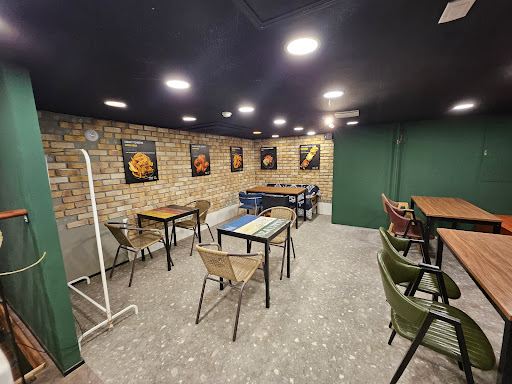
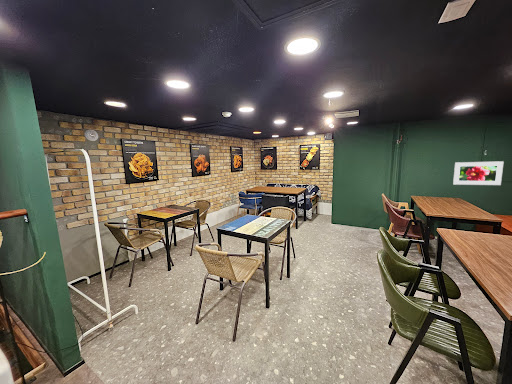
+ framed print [452,160,505,186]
